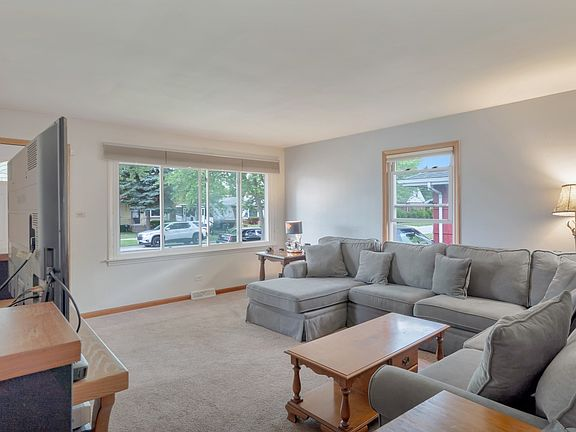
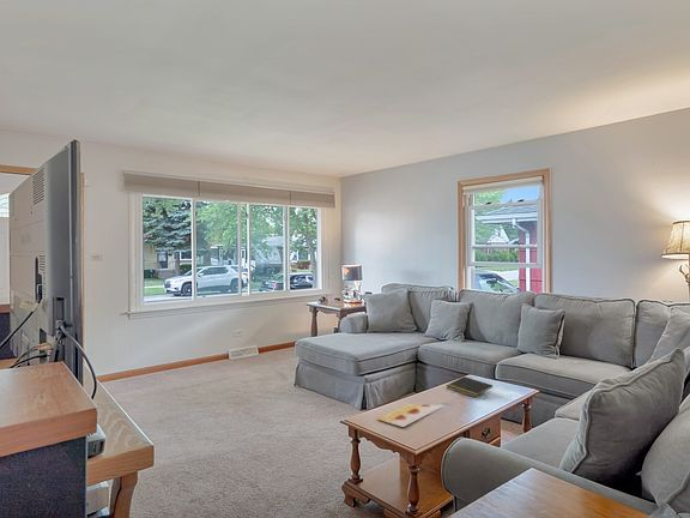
+ painting [376,403,446,428]
+ notepad [446,375,494,398]
